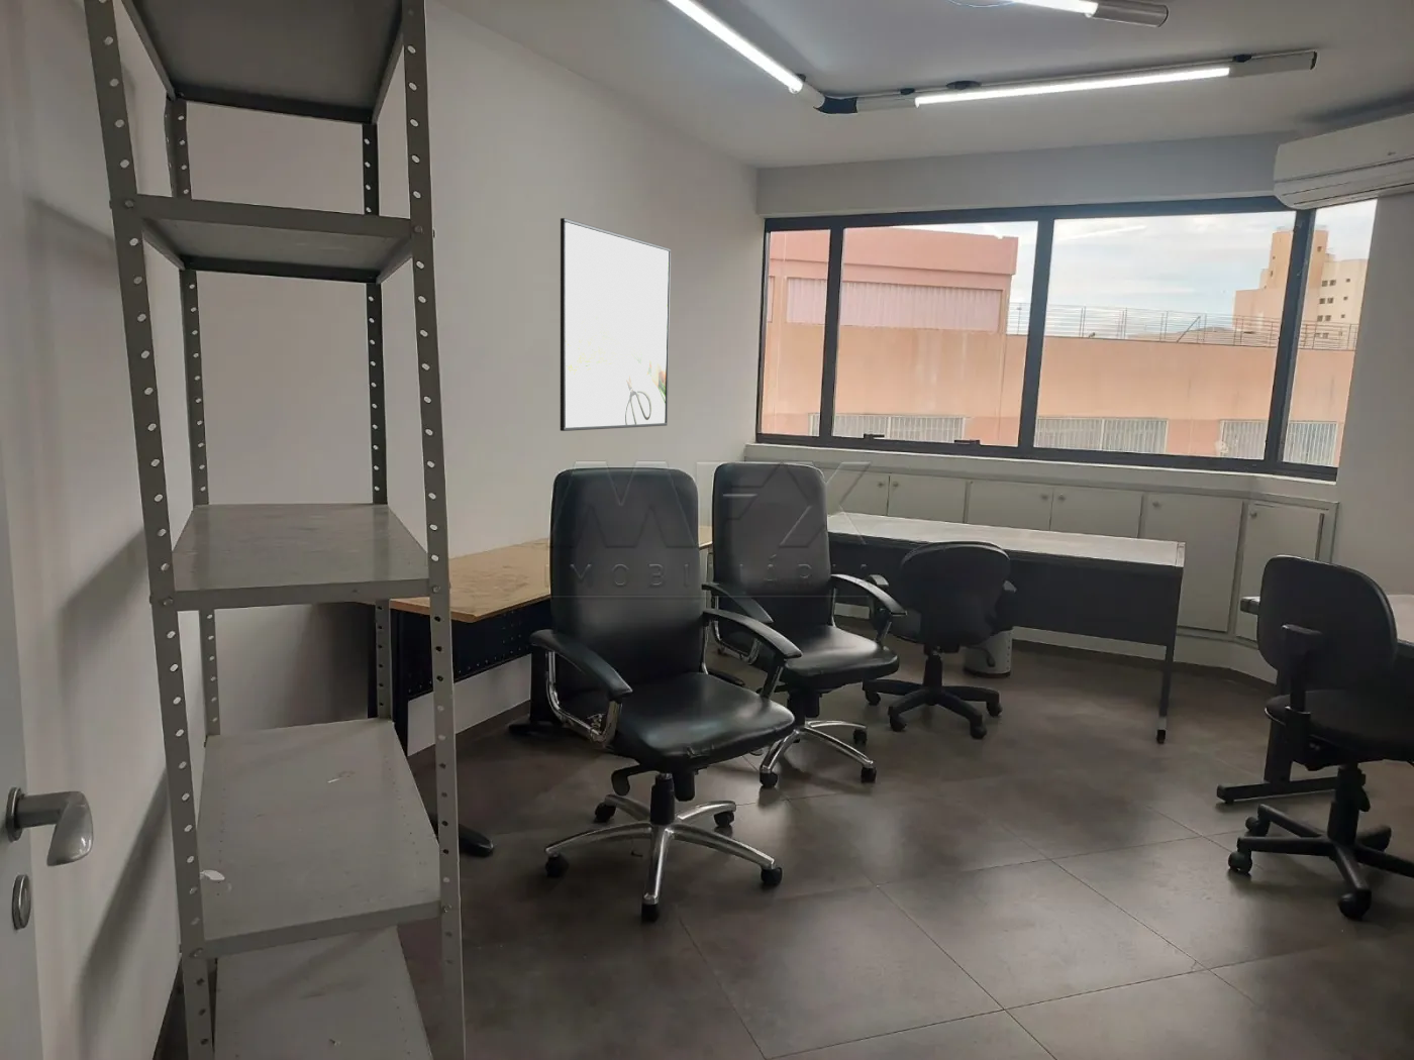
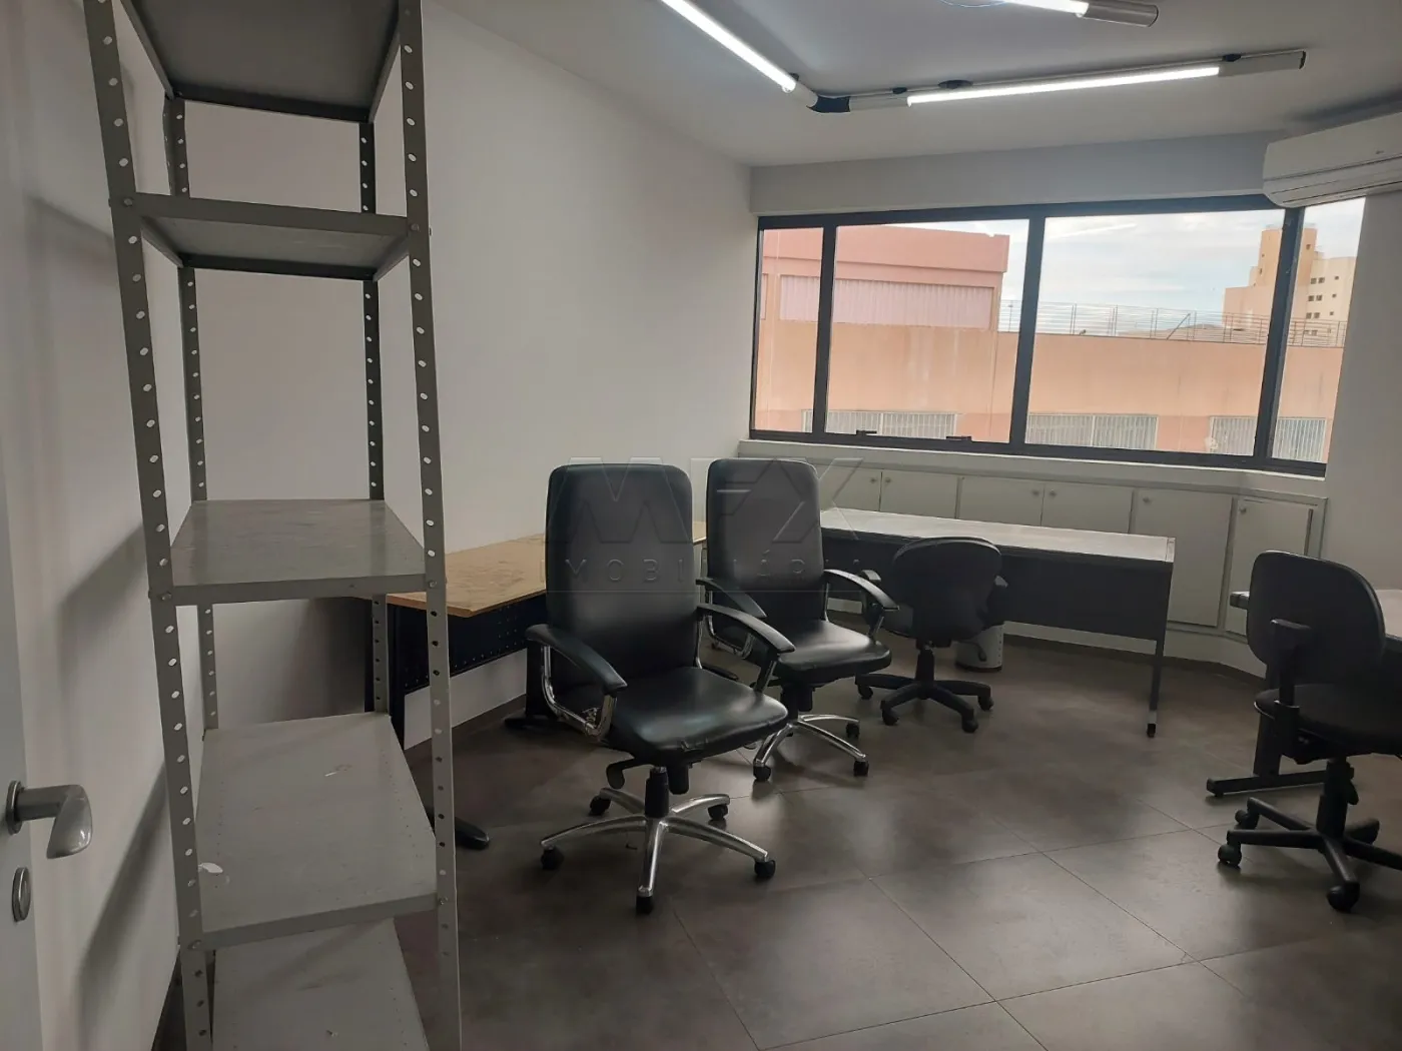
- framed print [560,217,671,432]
